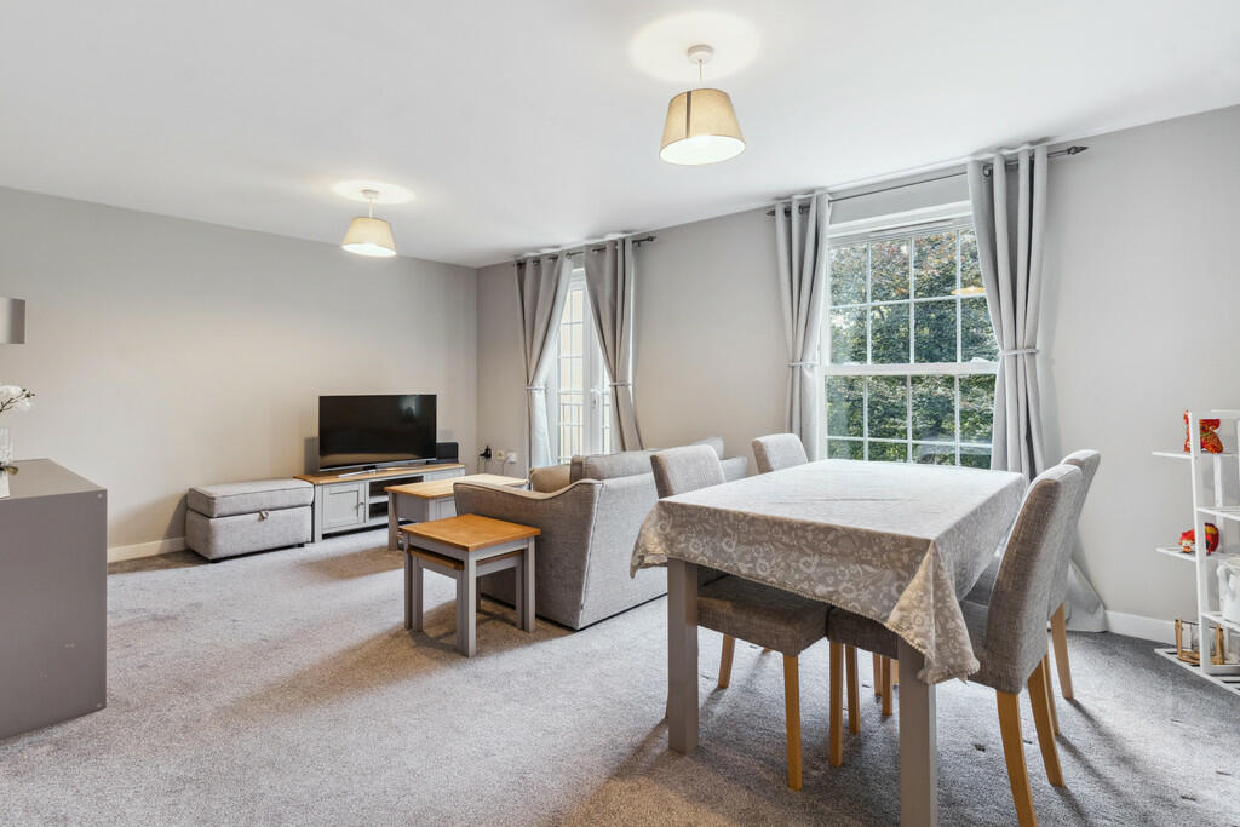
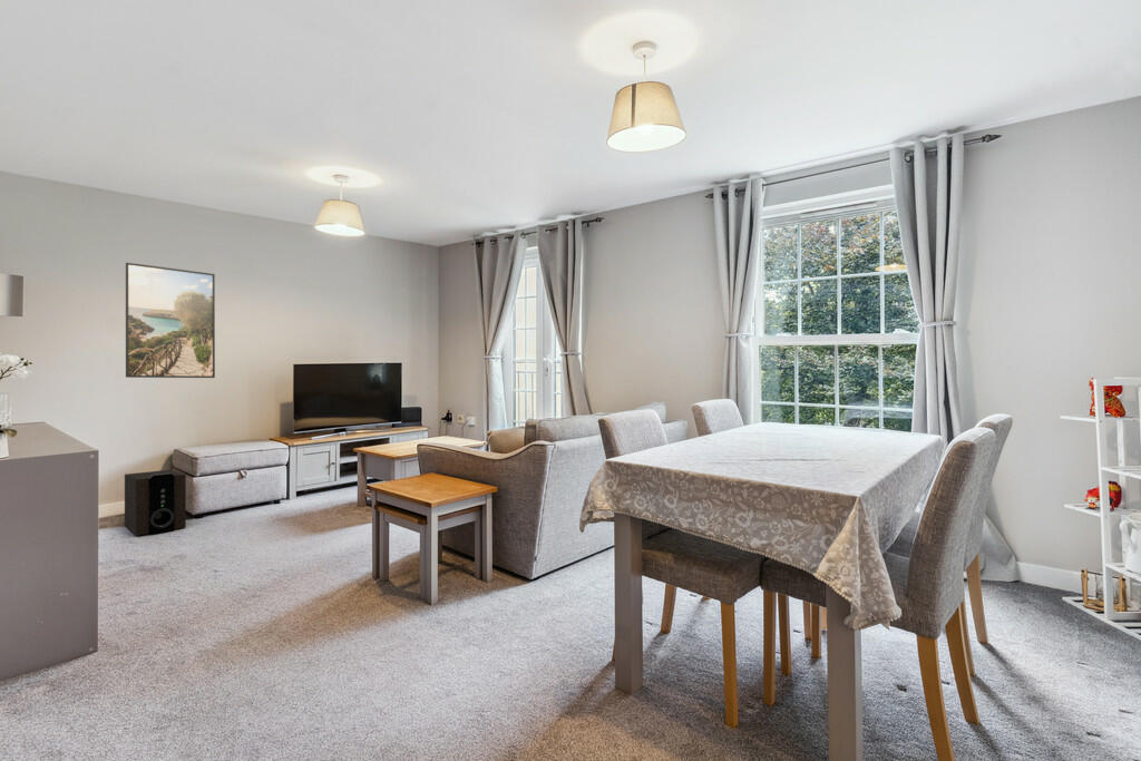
+ speaker [124,469,187,537]
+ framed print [125,262,216,379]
